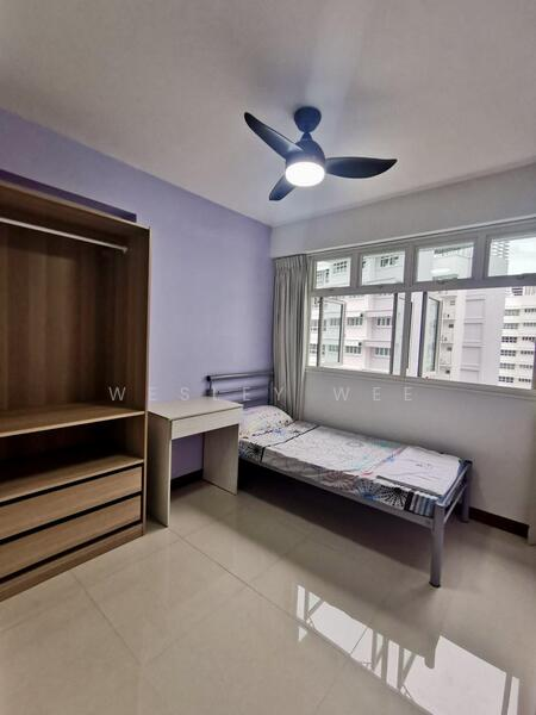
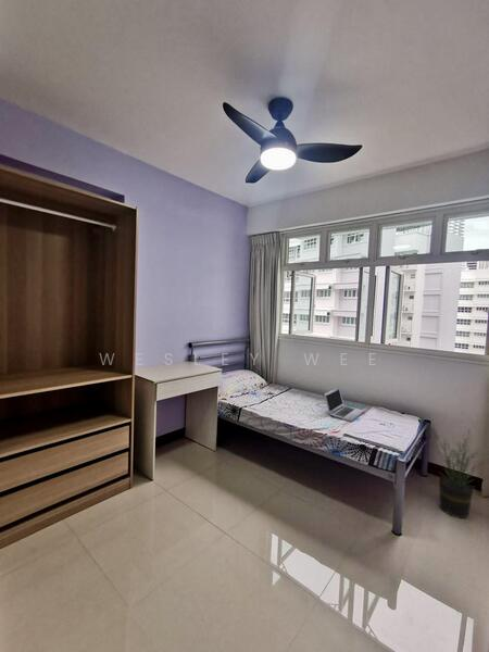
+ potted plant [431,427,488,519]
+ laptop [323,386,365,423]
